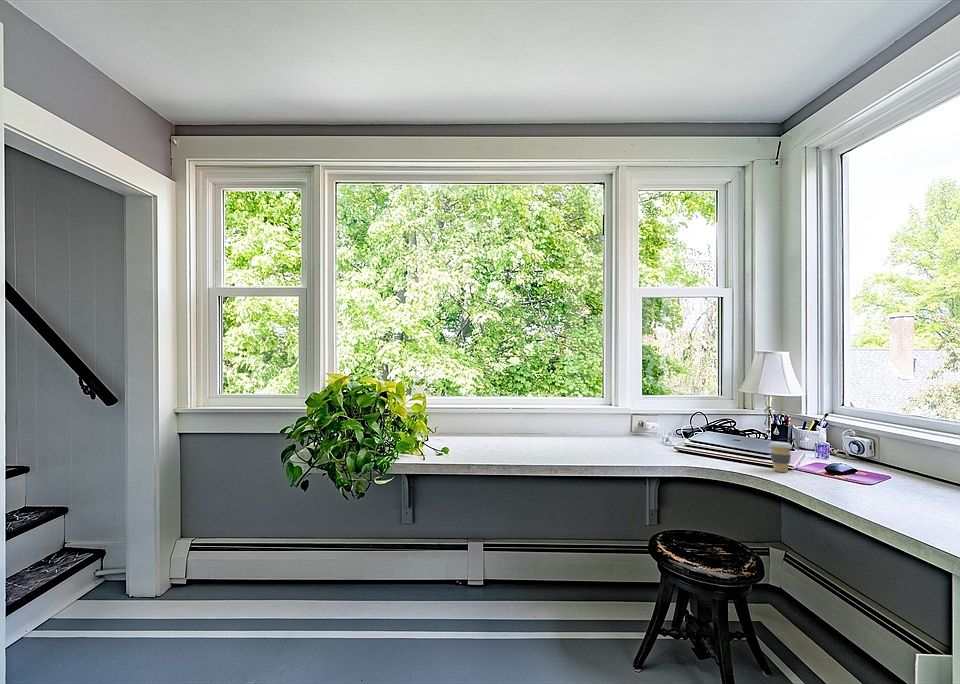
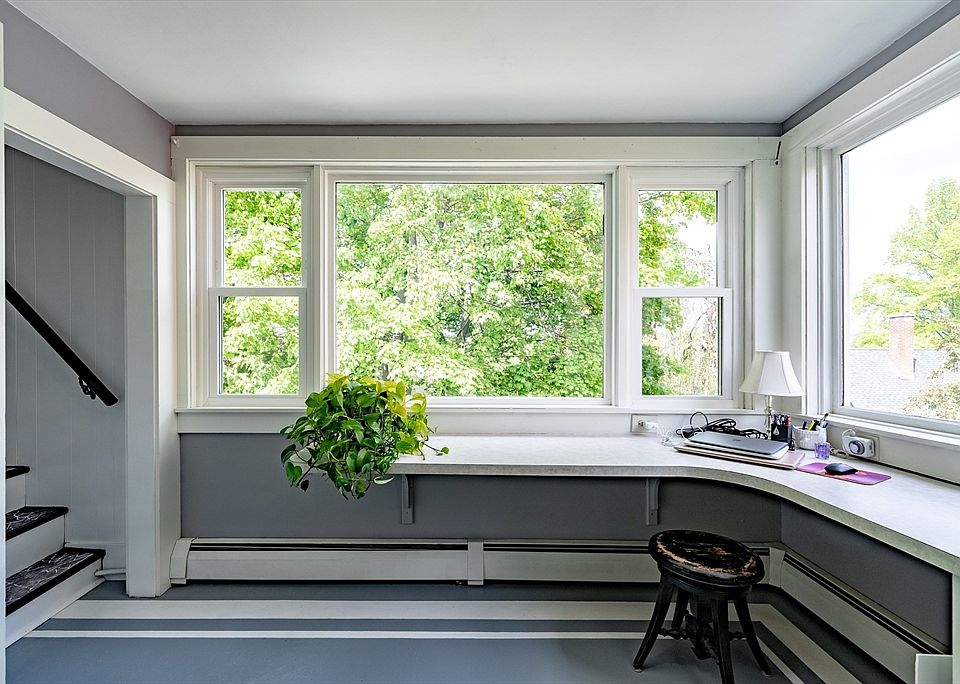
- coffee cup [768,441,793,473]
